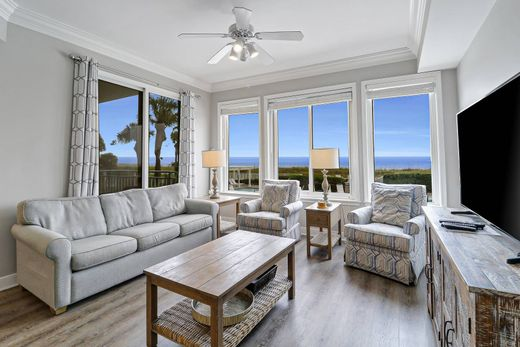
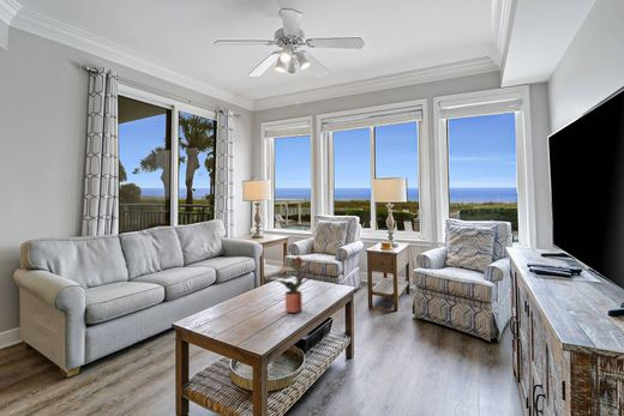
+ potted plant [272,255,316,314]
